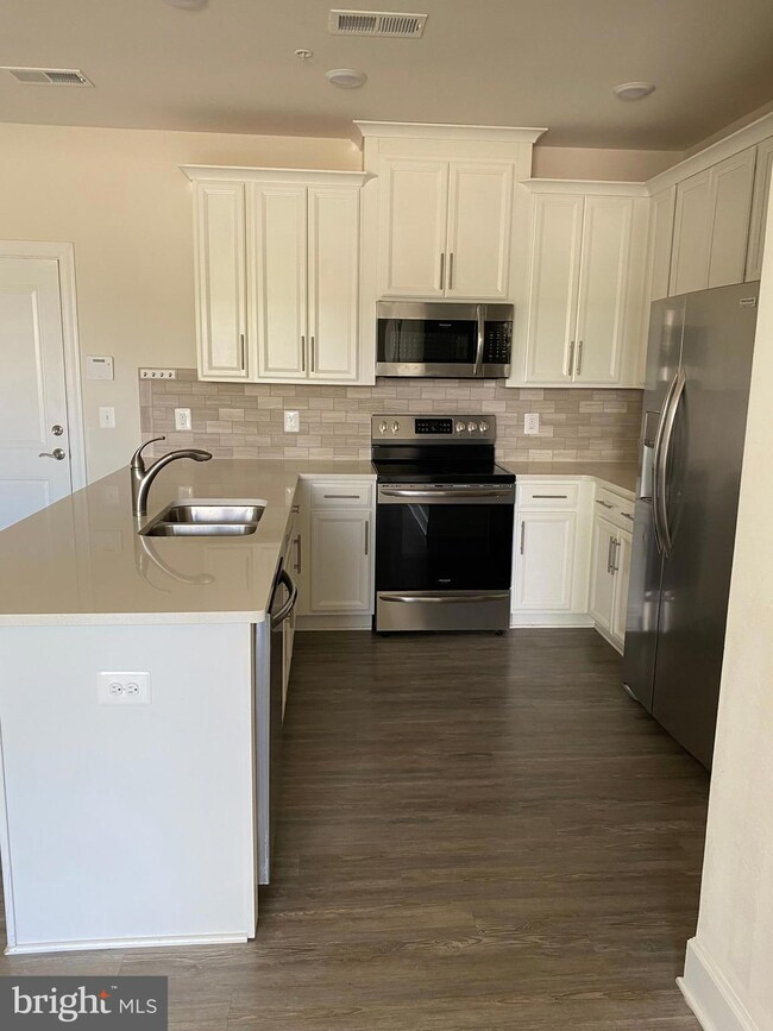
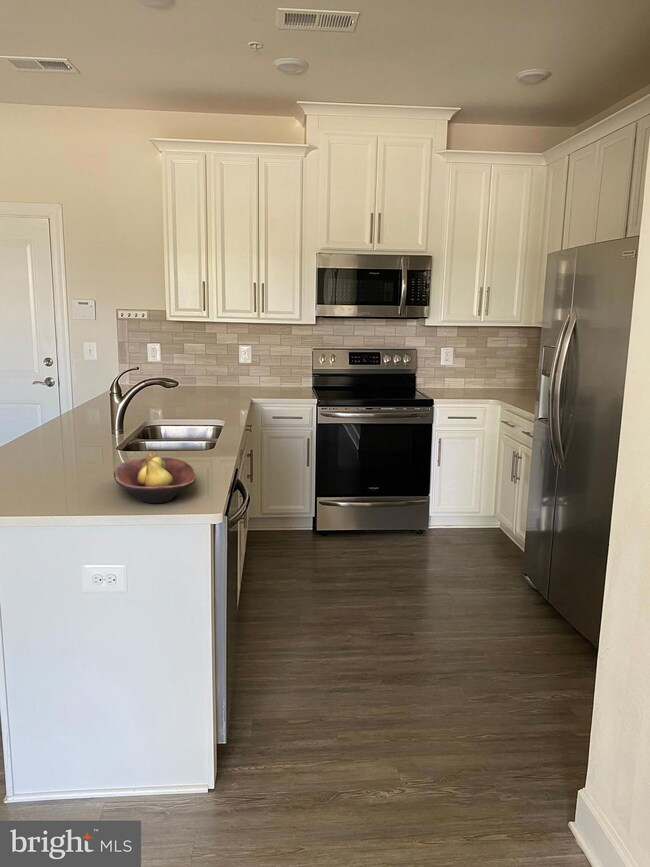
+ fruit bowl [113,451,196,504]
